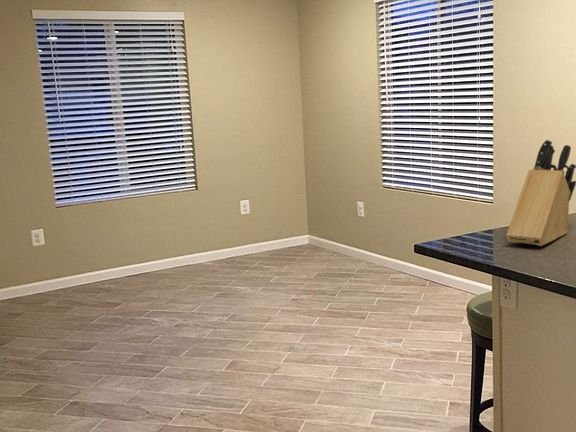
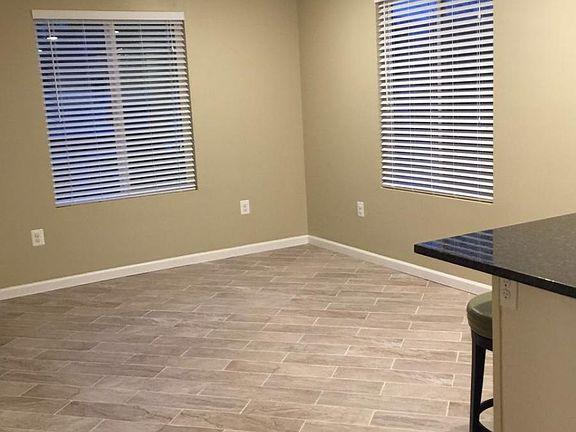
- knife block [505,139,576,247]
